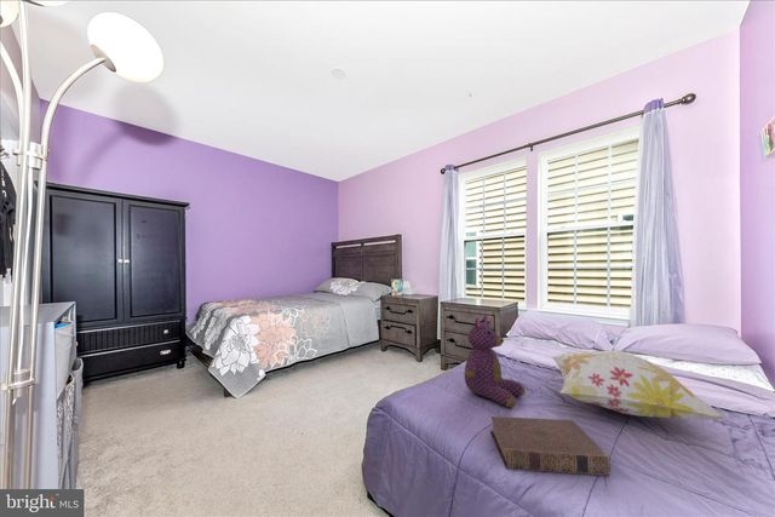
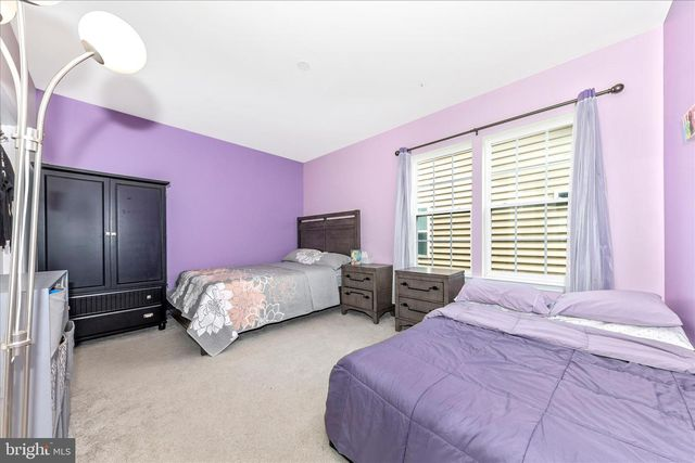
- decorative pillow [550,349,727,421]
- teddy bear [464,314,526,409]
- book [489,415,612,477]
